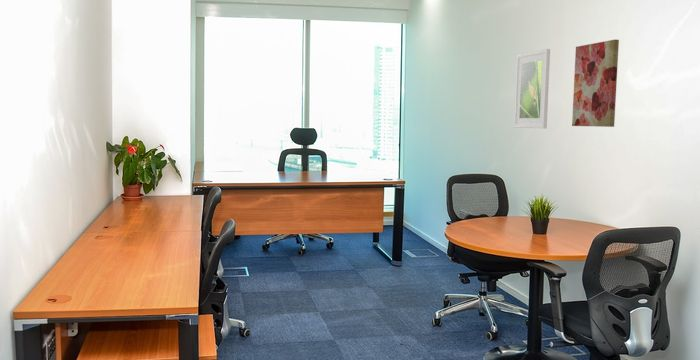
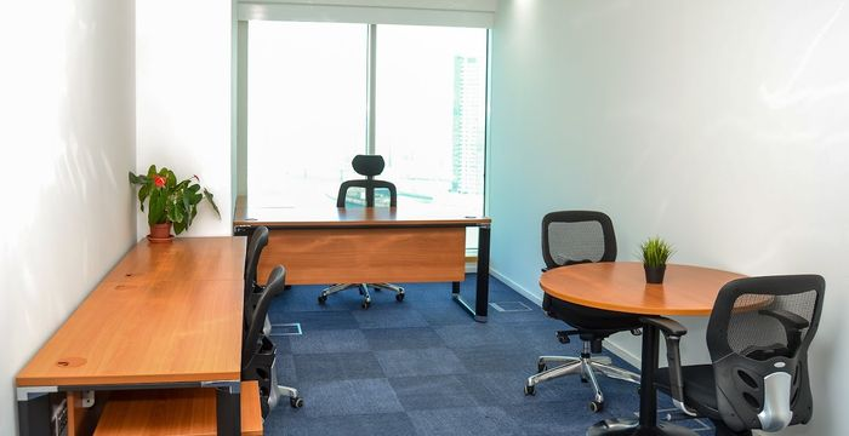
- wall art [571,39,620,128]
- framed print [513,48,551,129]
